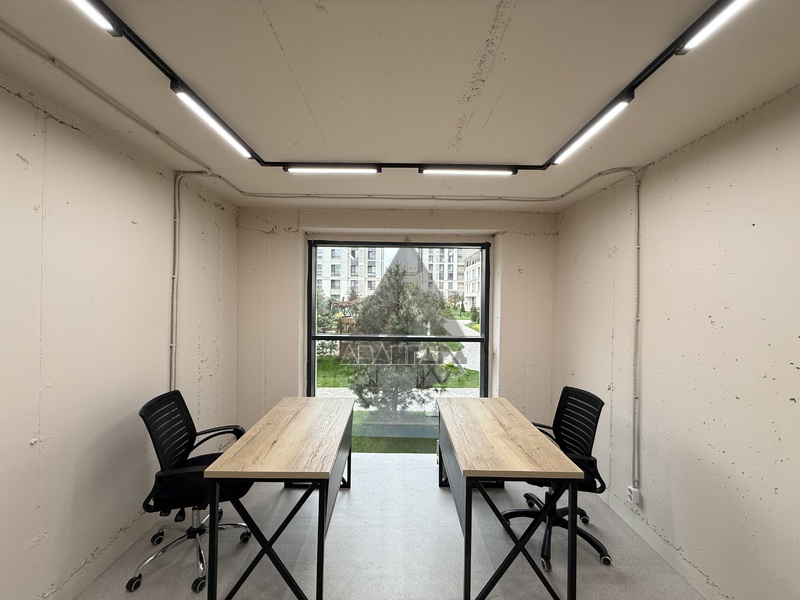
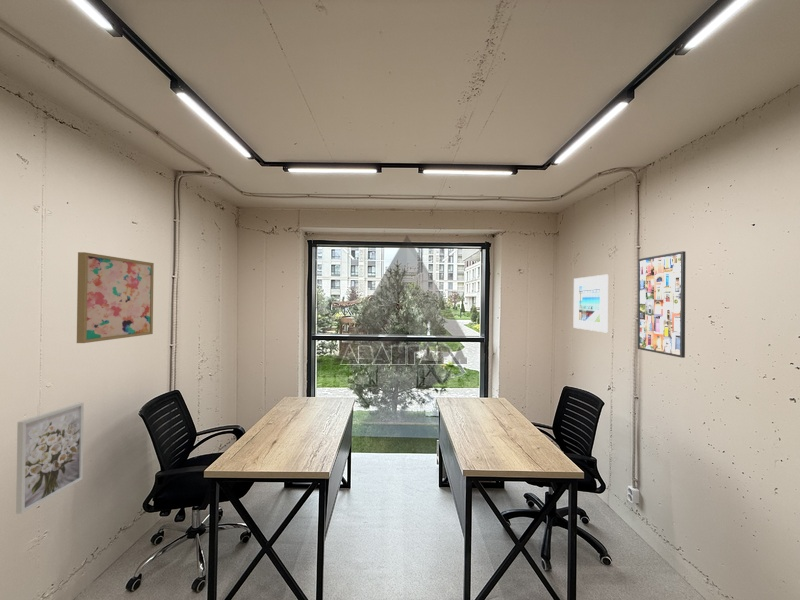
+ wall art [76,251,155,344]
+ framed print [573,274,609,333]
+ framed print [637,250,687,359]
+ wall art [15,402,85,515]
